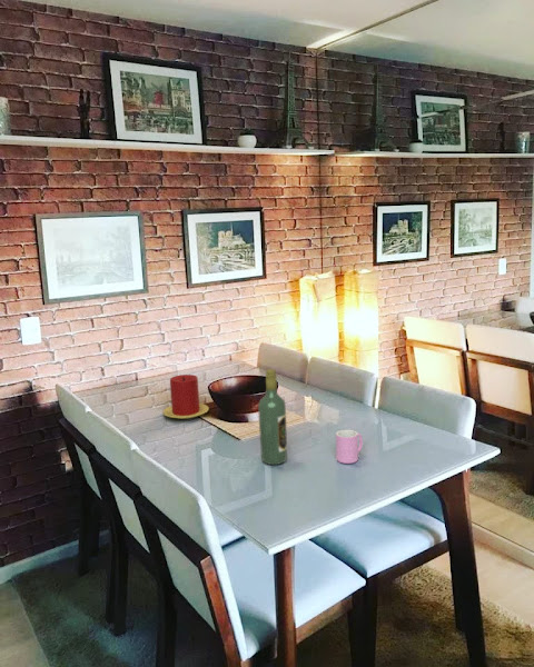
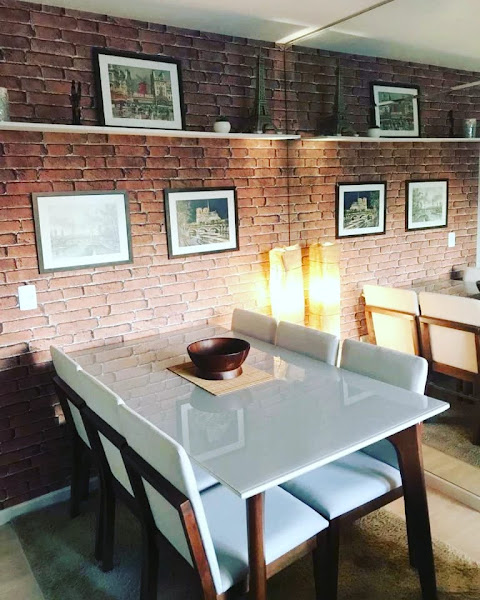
- wine bottle [257,368,288,466]
- candle [162,374,210,420]
- cup [335,429,364,465]
